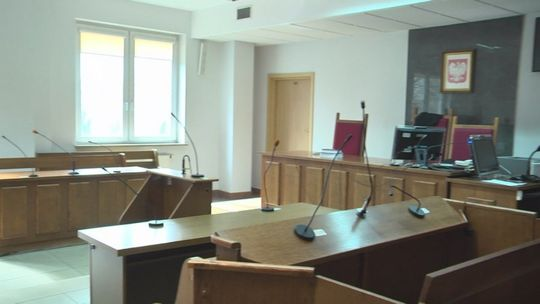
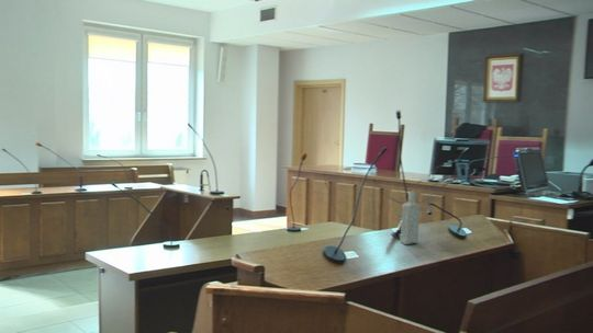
+ bottle [400,190,421,245]
